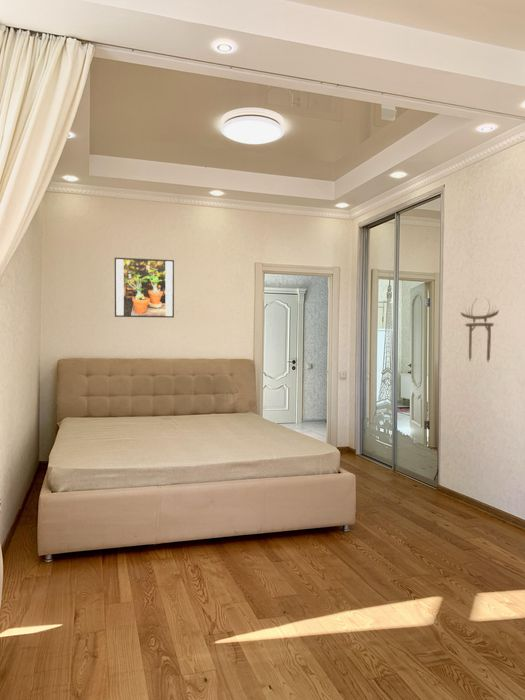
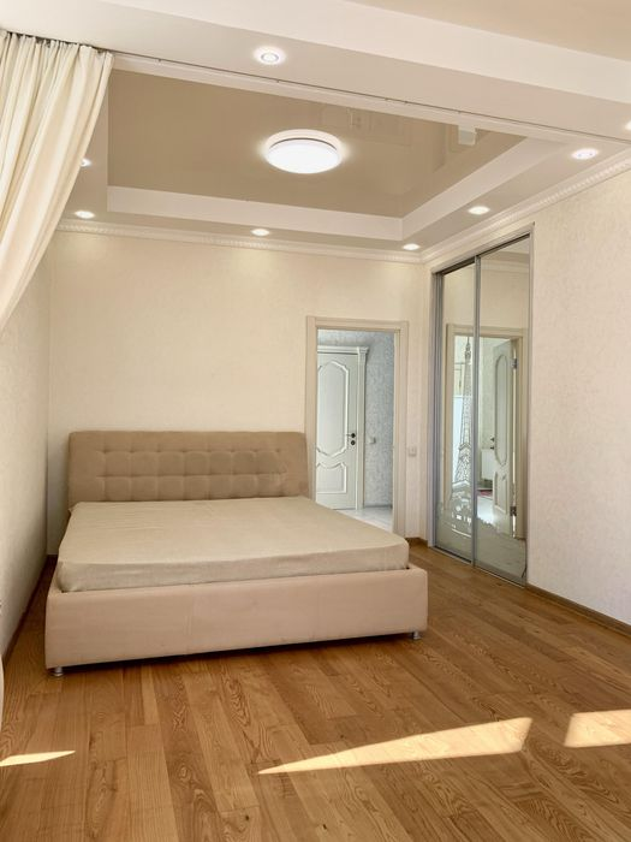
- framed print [114,257,175,319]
- torii gate [460,295,499,363]
